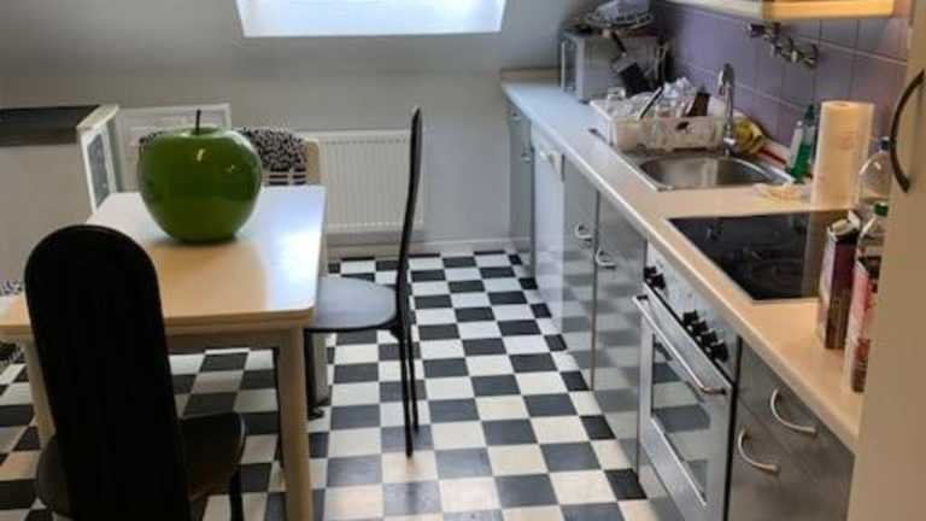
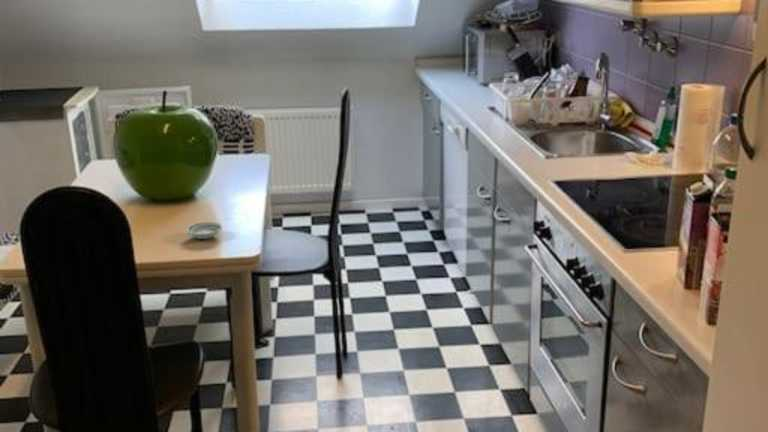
+ saucer [185,221,224,240]
